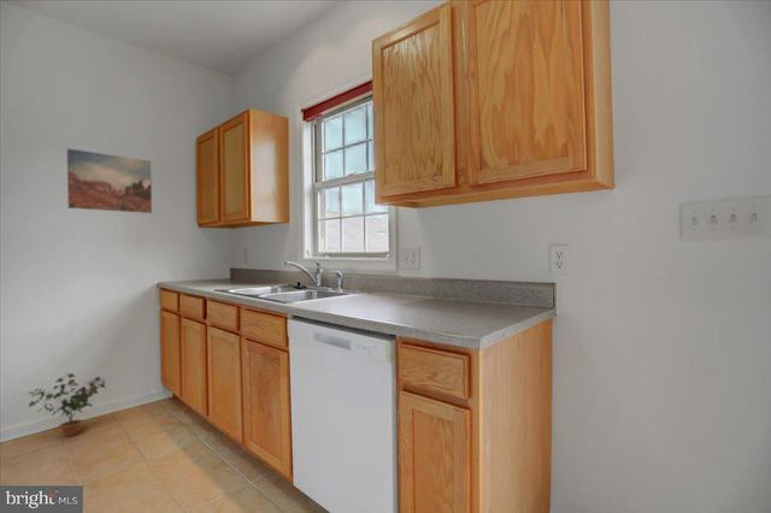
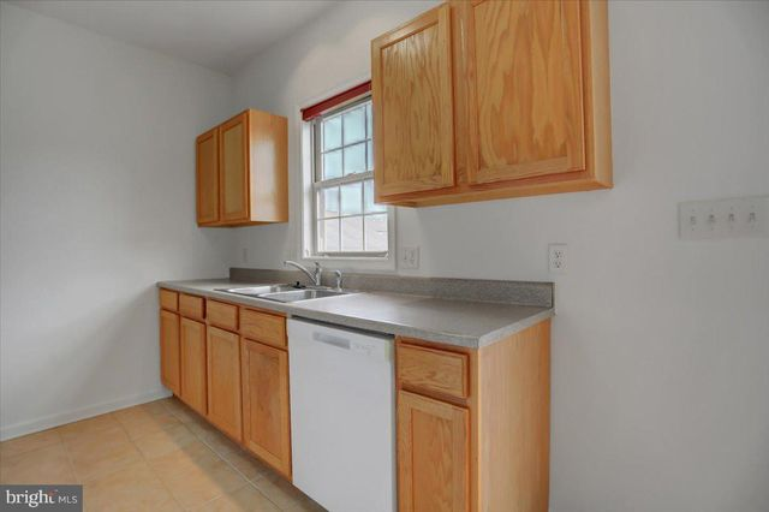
- potted plant [28,372,107,438]
- wall art [66,147,153,214]
